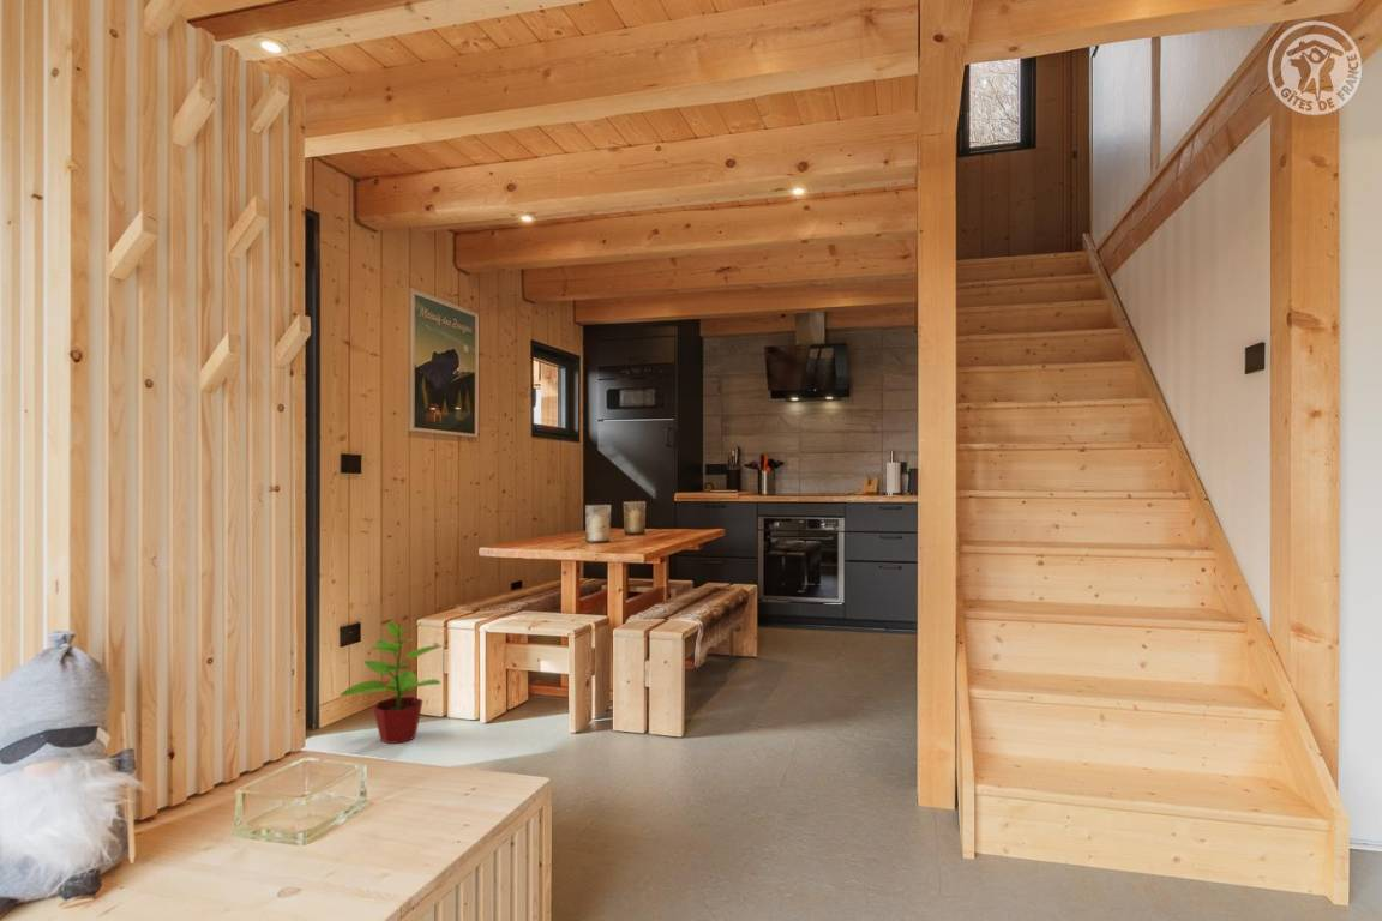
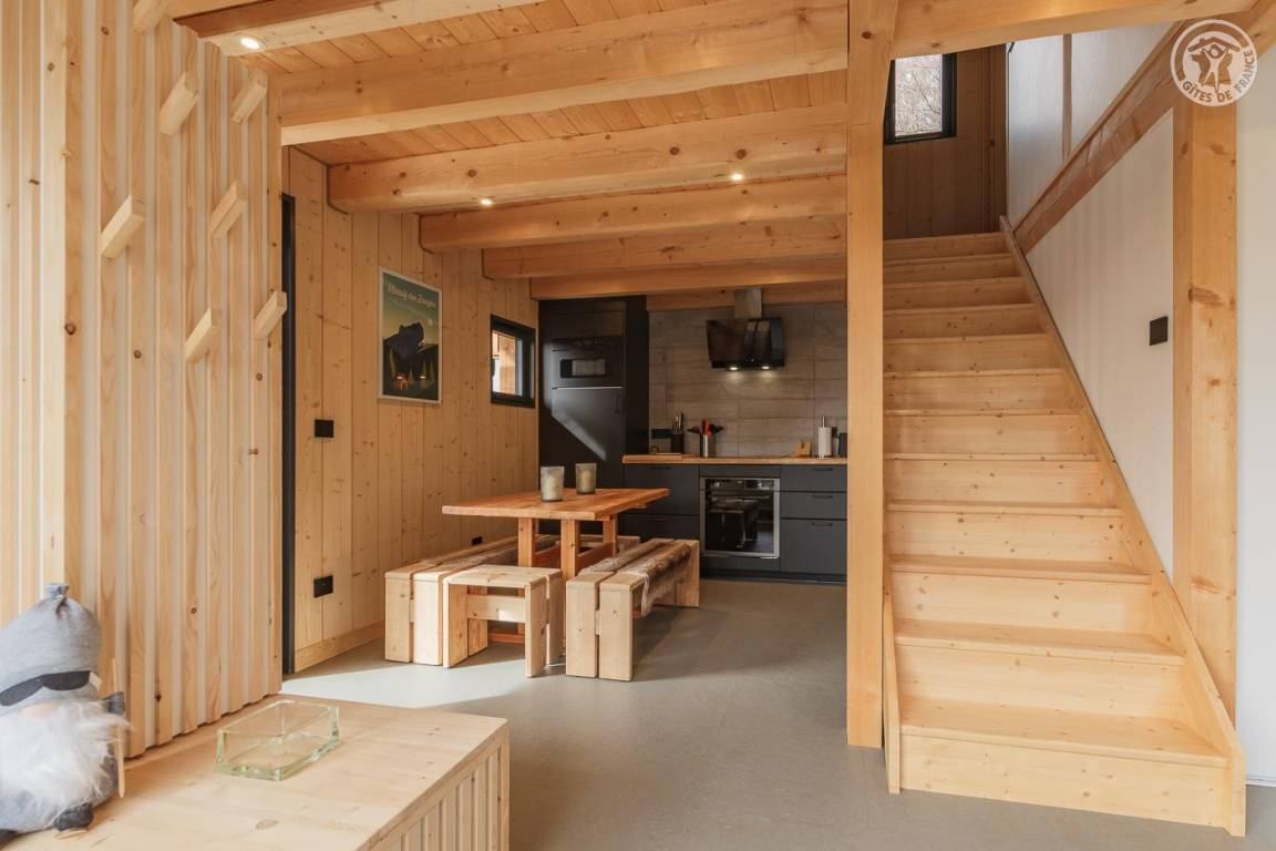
- potted plant [338,616,443,745]
